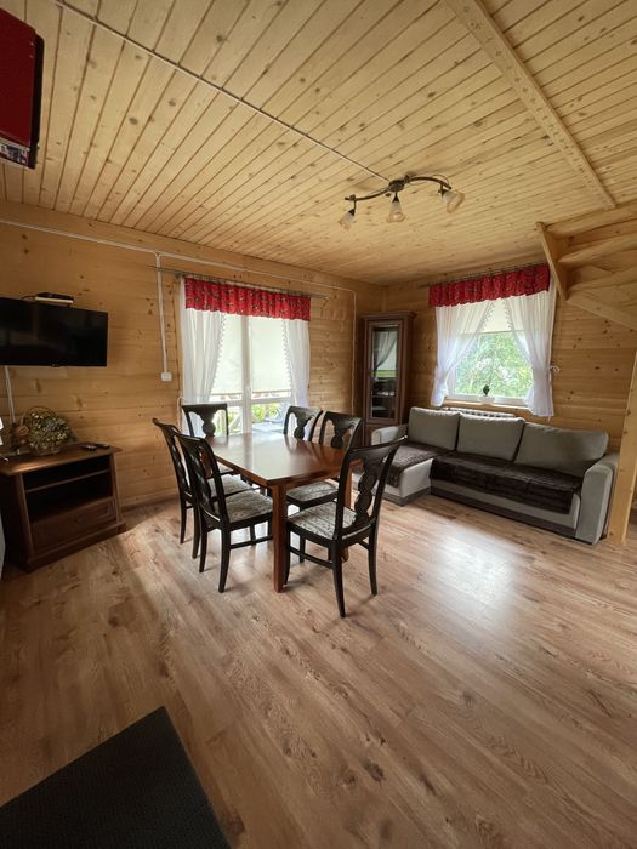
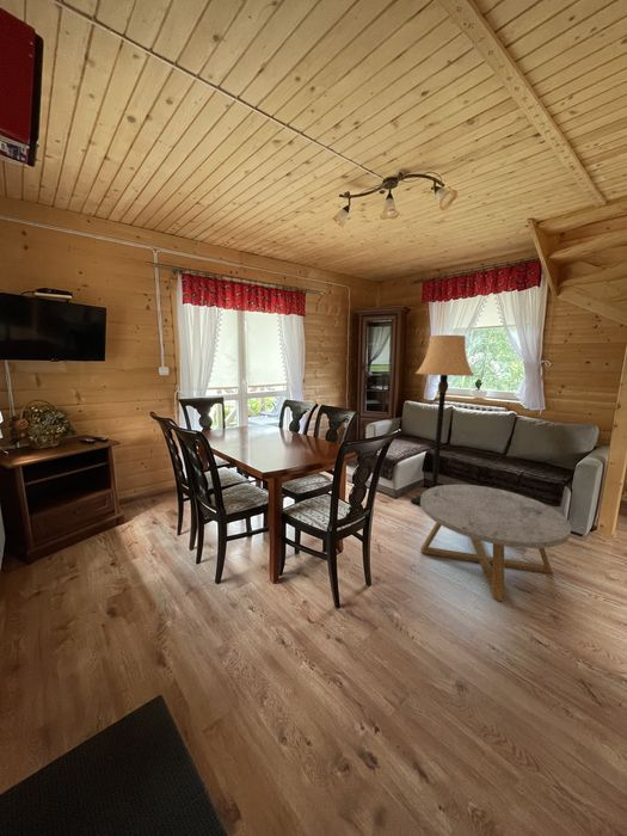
+ lamp [410,334,475,506]
+ coffee table [420,484,572,602]
